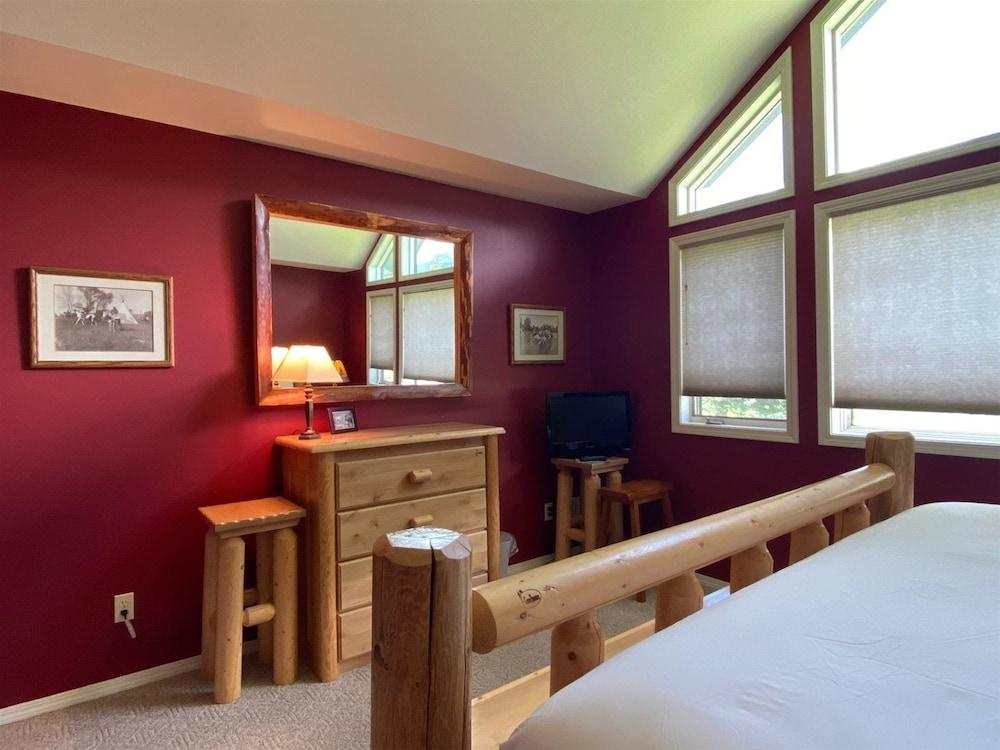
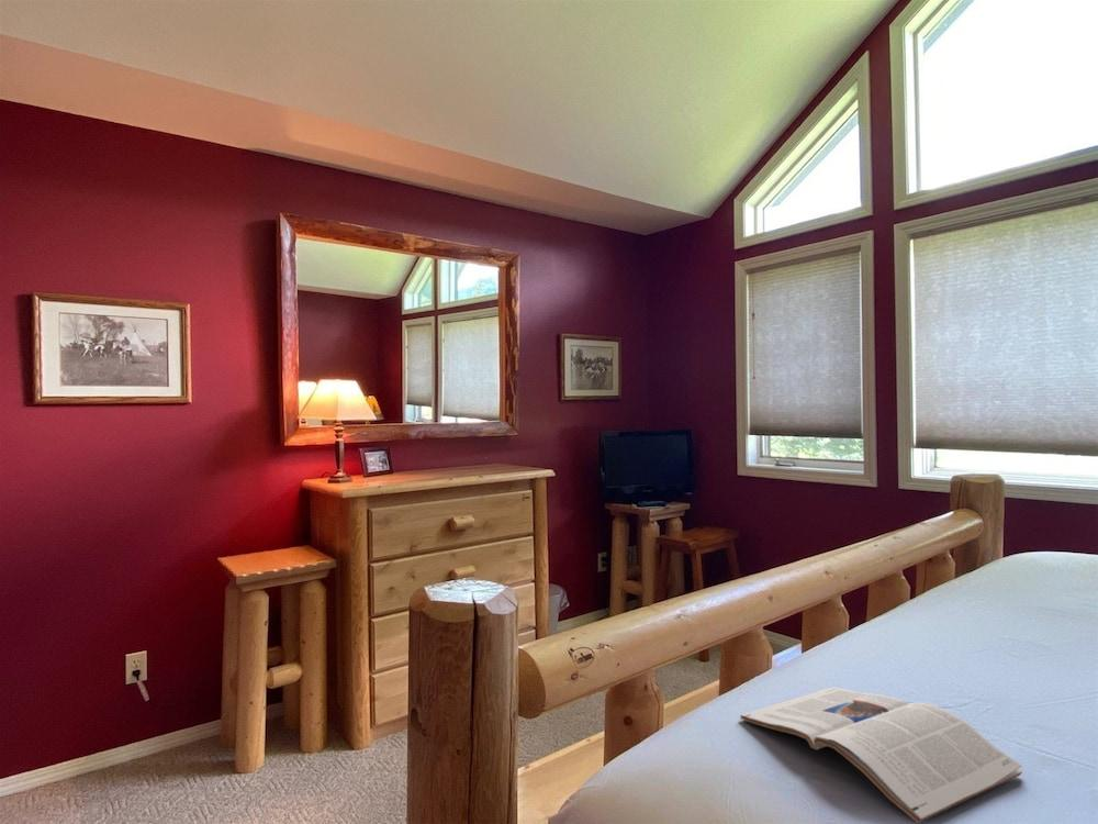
+ magazine [739,686,1023,824]
